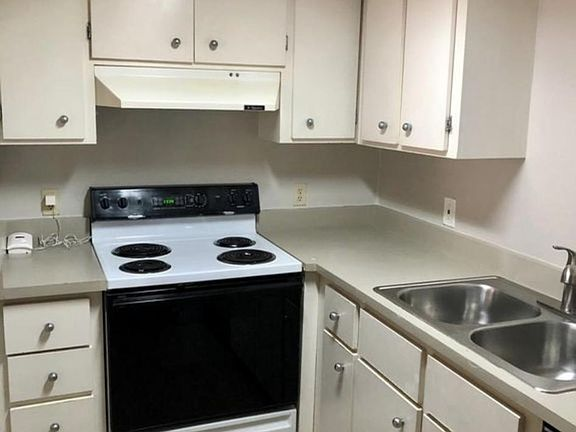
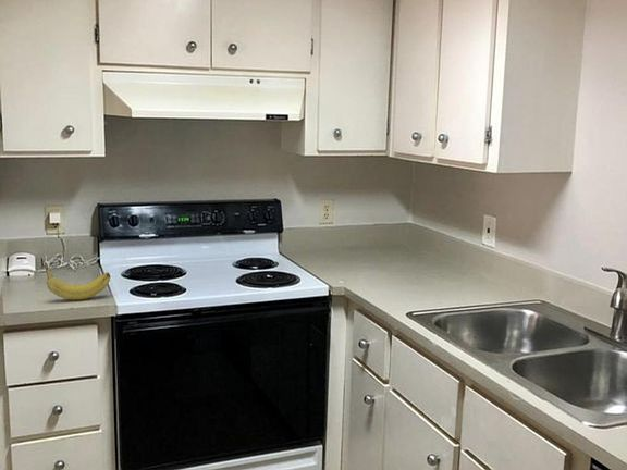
+ fruit [42,261,111,301]
